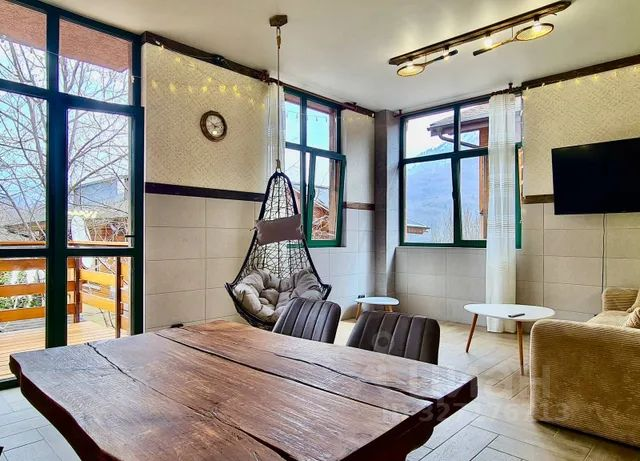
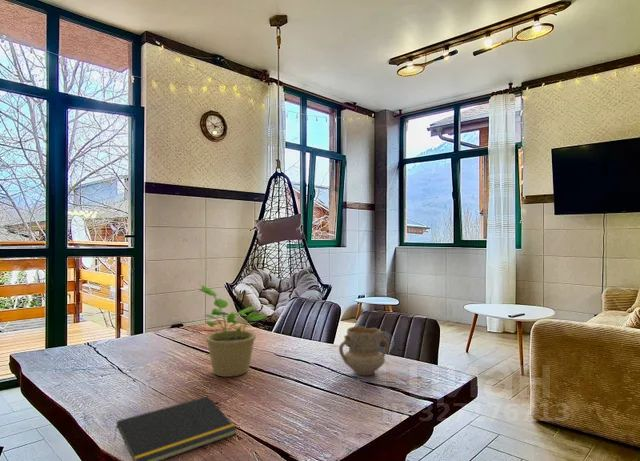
+ notepad [113,395,238,461]
+ potted plant [198,284,268,378]
+ mug [338,325,390,376]
